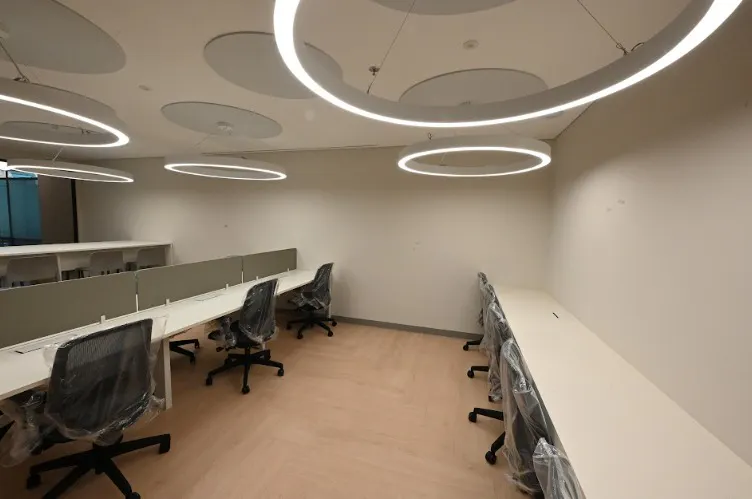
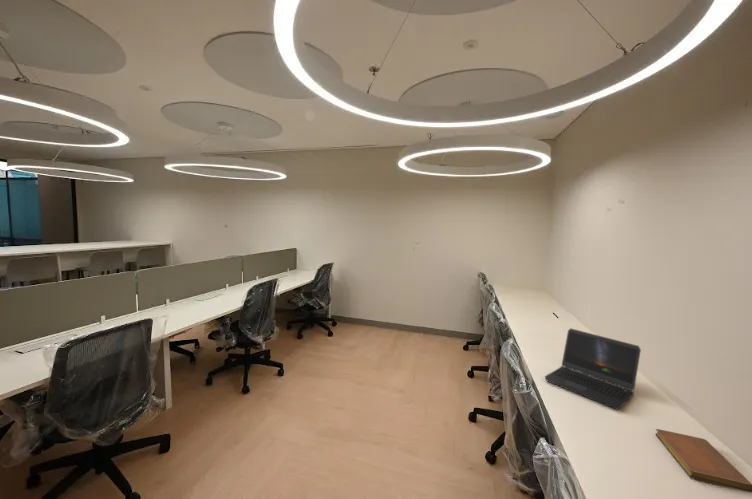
+ notebook [655,428,752,494]
+ laptop computer [544,327,642,410]
